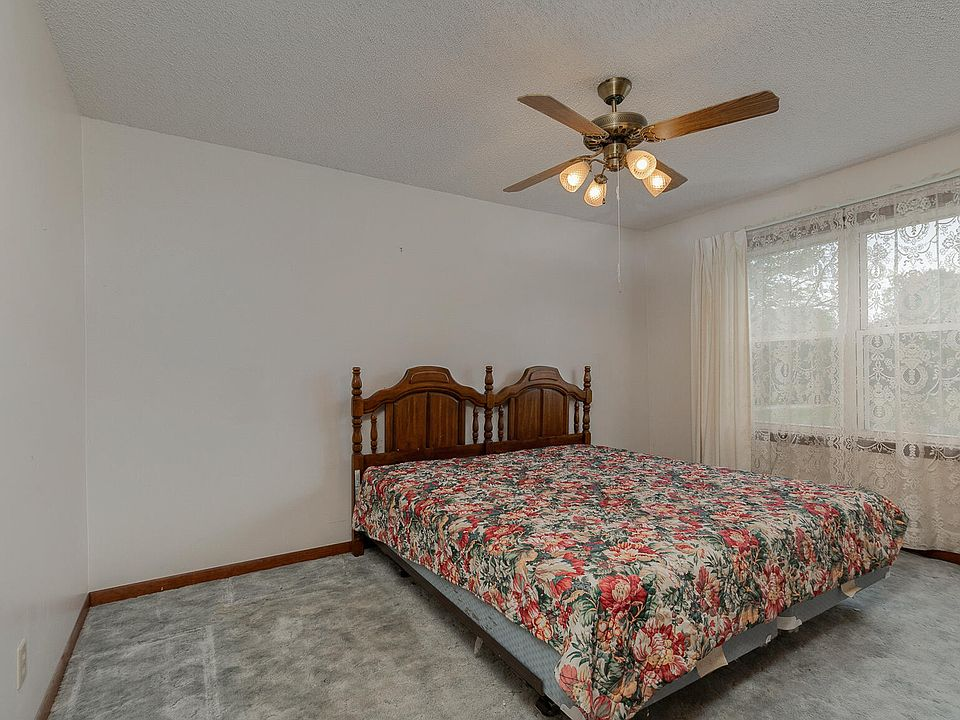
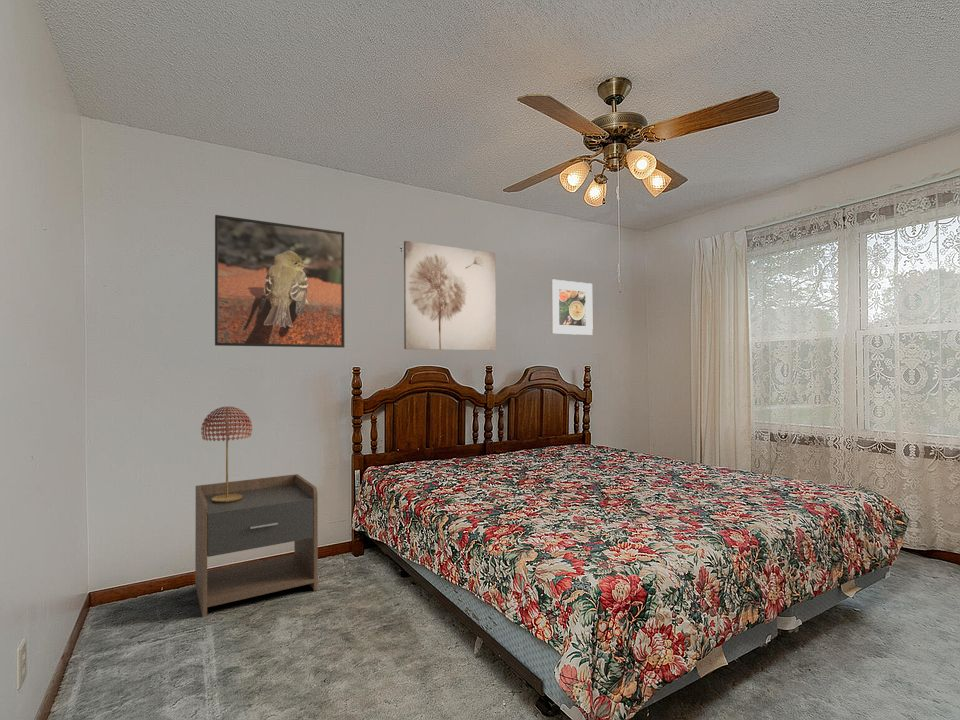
+ nightstand [194,473,319,618]
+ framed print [550,279,594,336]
+ wall art [403,240,497,351]
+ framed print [214,214,346,349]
+ table lamp [200,405,253,502]
